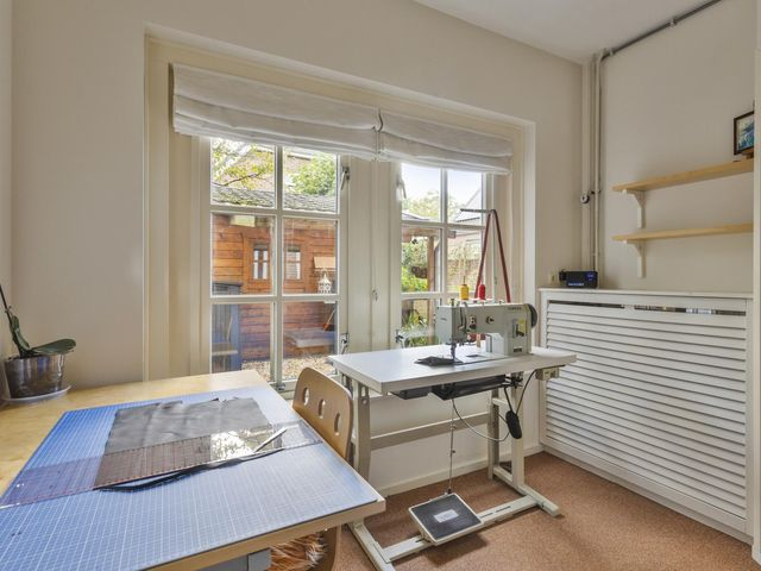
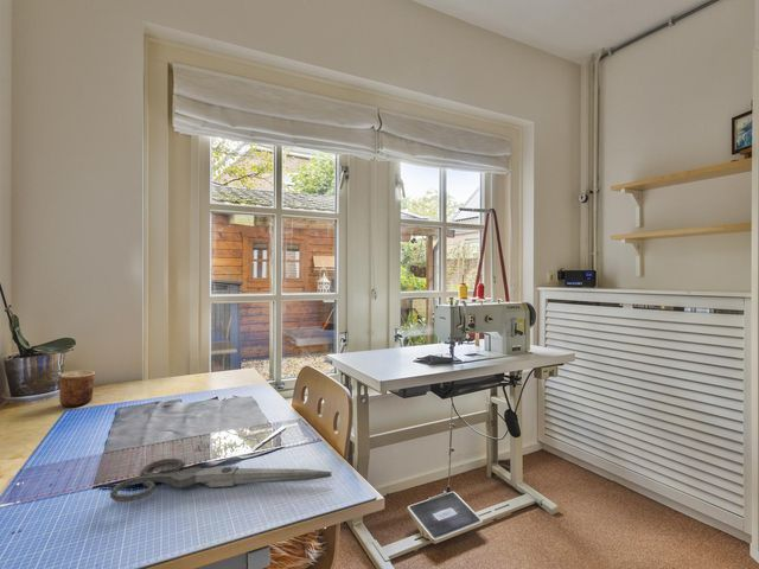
+ cup [58,369,96,408]
+ scissors [109,458,333,503]
